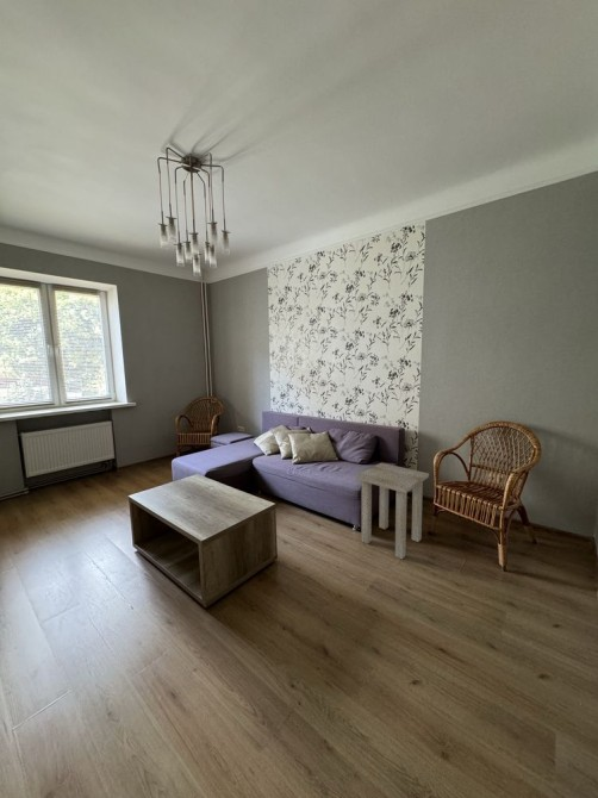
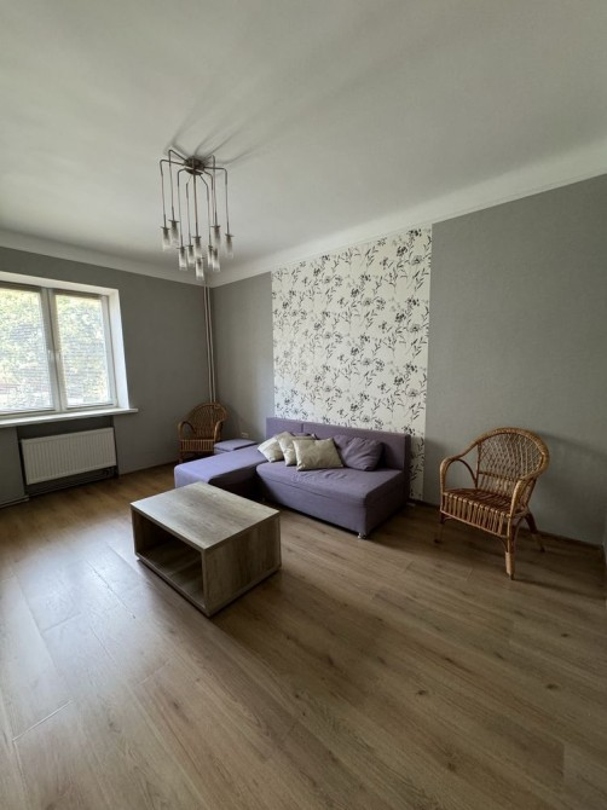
- side table [354,462,430,560]
